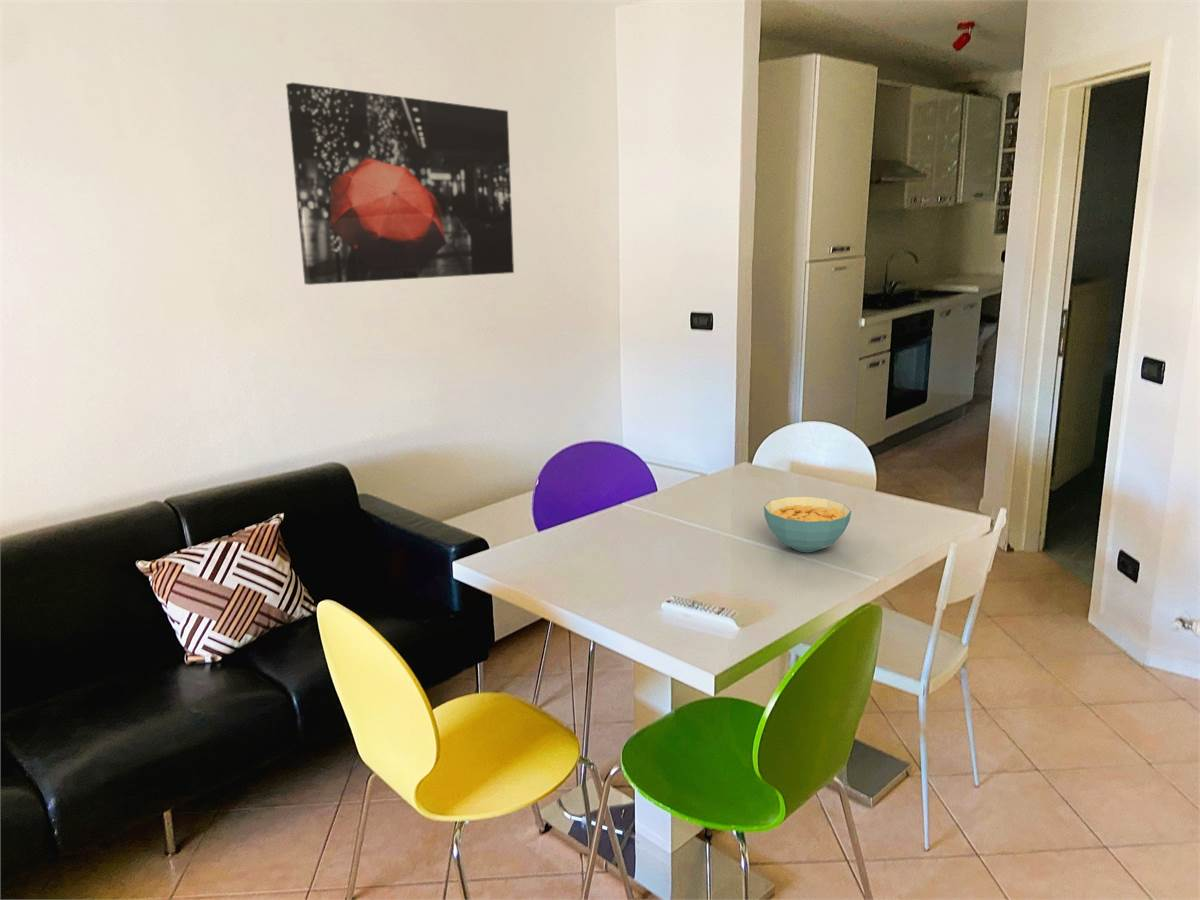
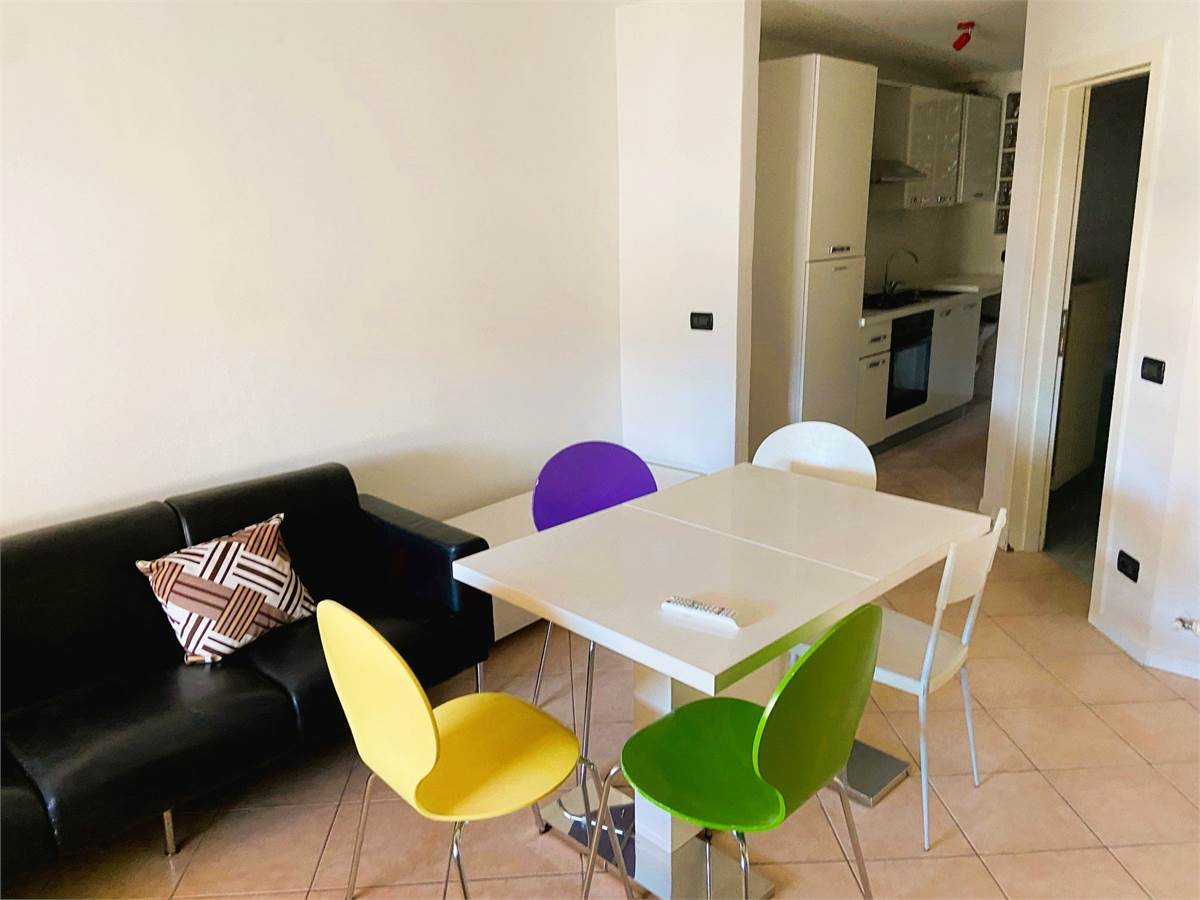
- cereal bowl [763,496,852,553]
- wall art [285,82,515,286]
